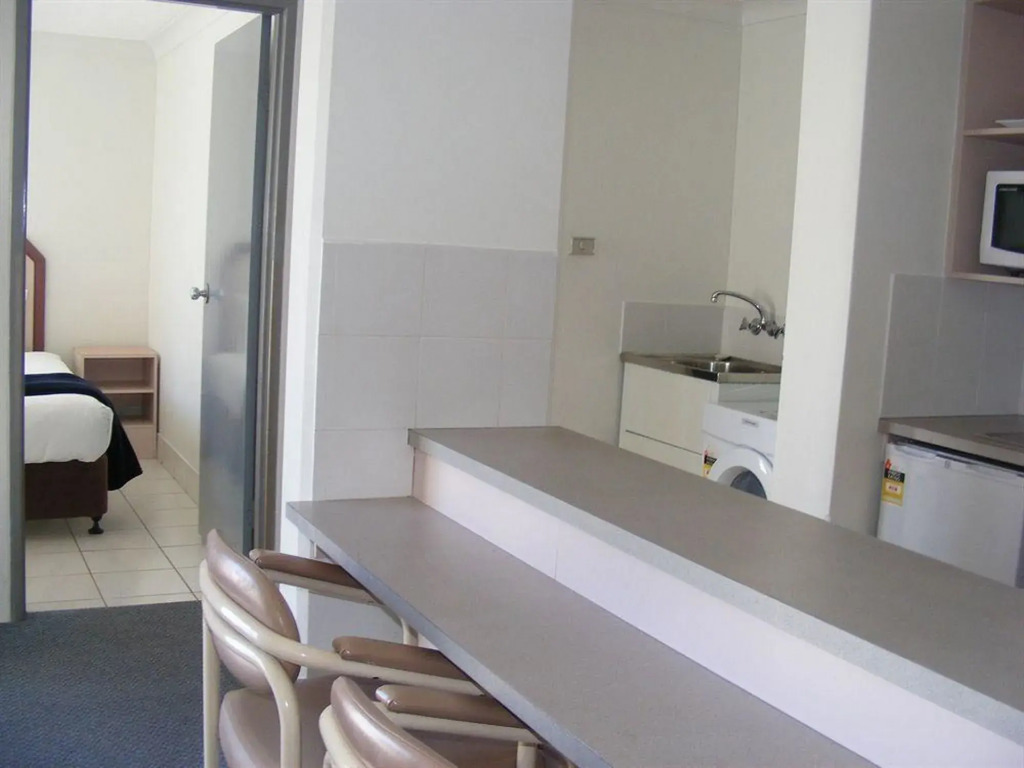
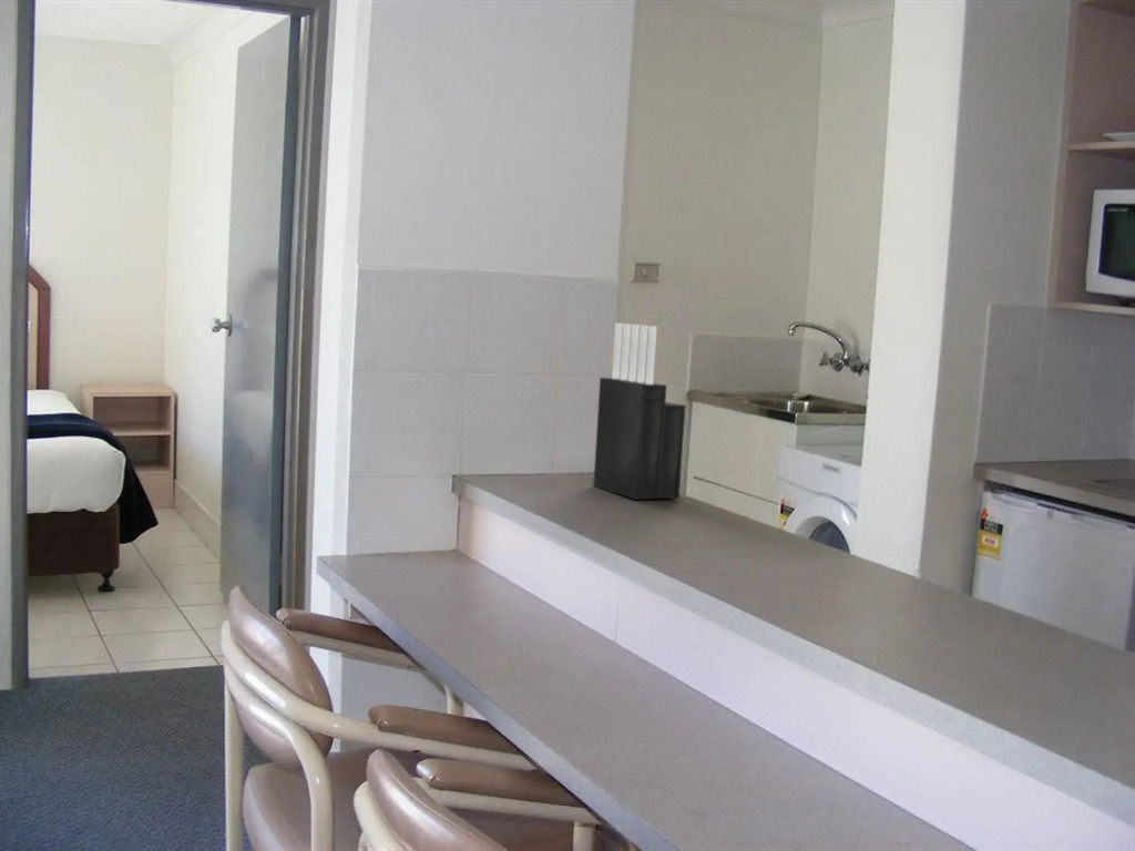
+ knife block [592,322,687,501]
